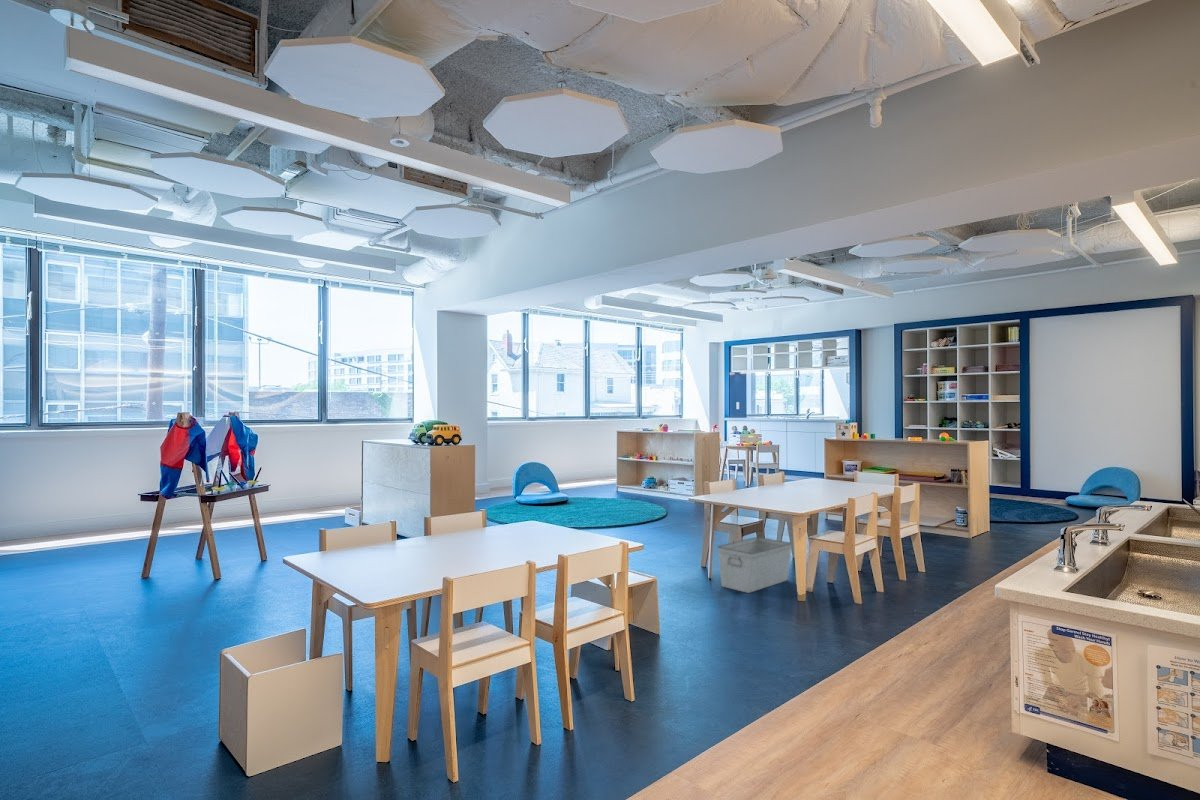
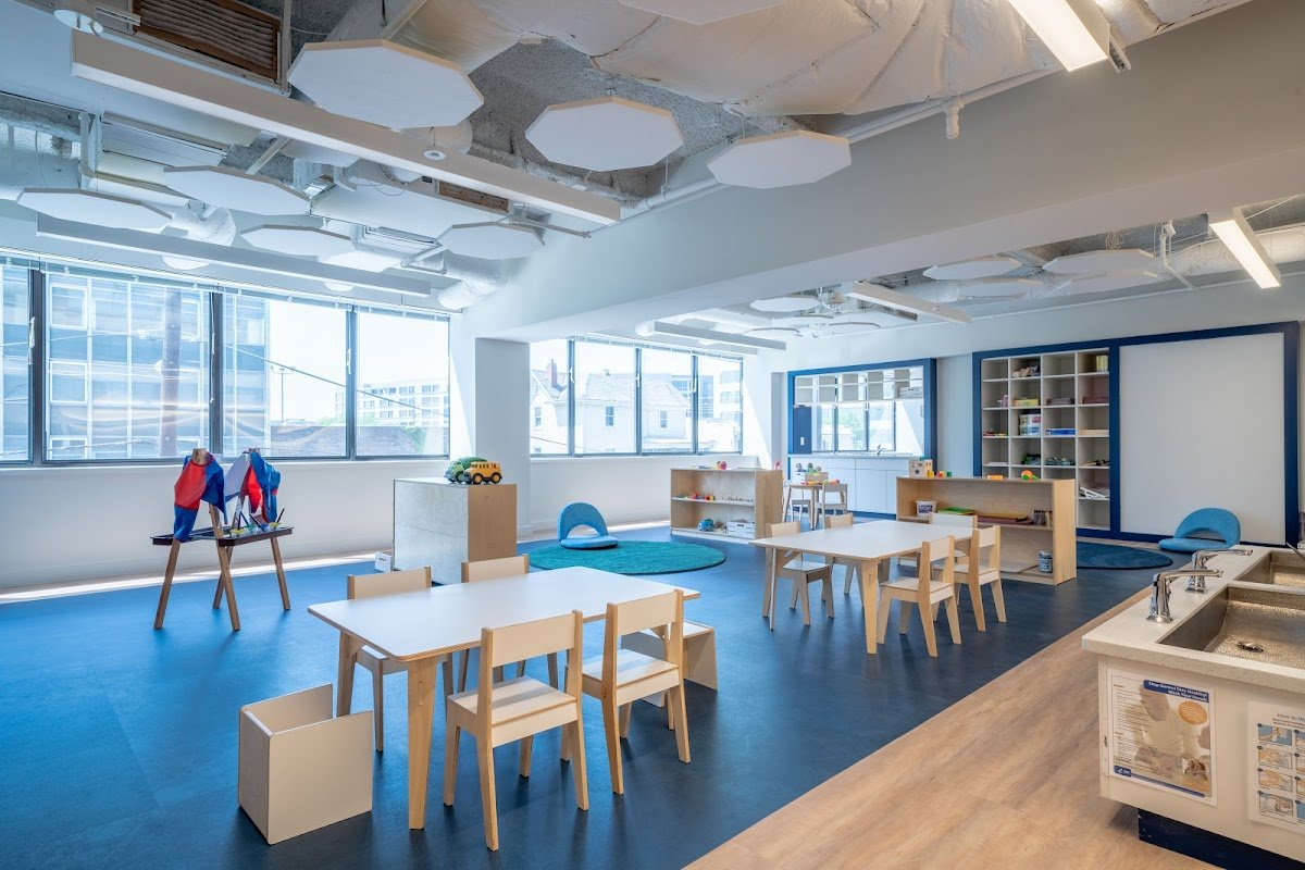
- storage bin [716,536,793,594]
